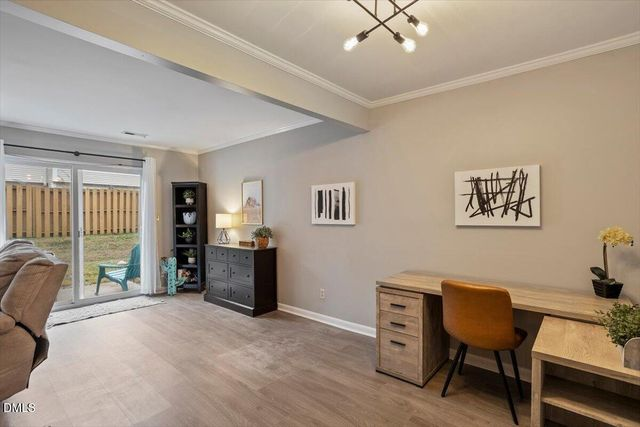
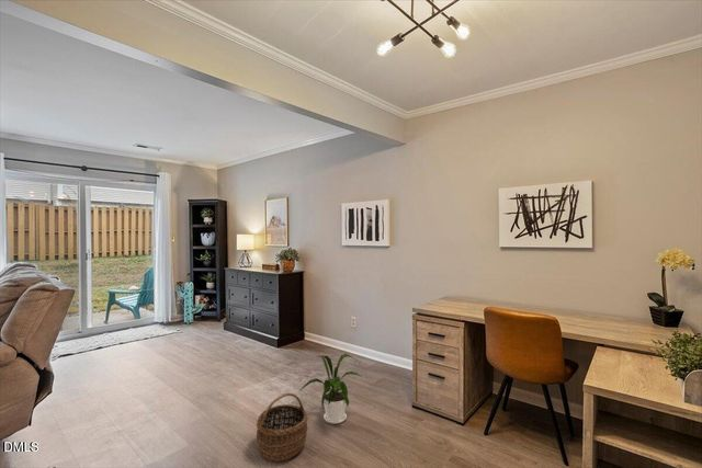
+ wicker basket [256,392,309,463]
+ house plant [298,353,362,425]
